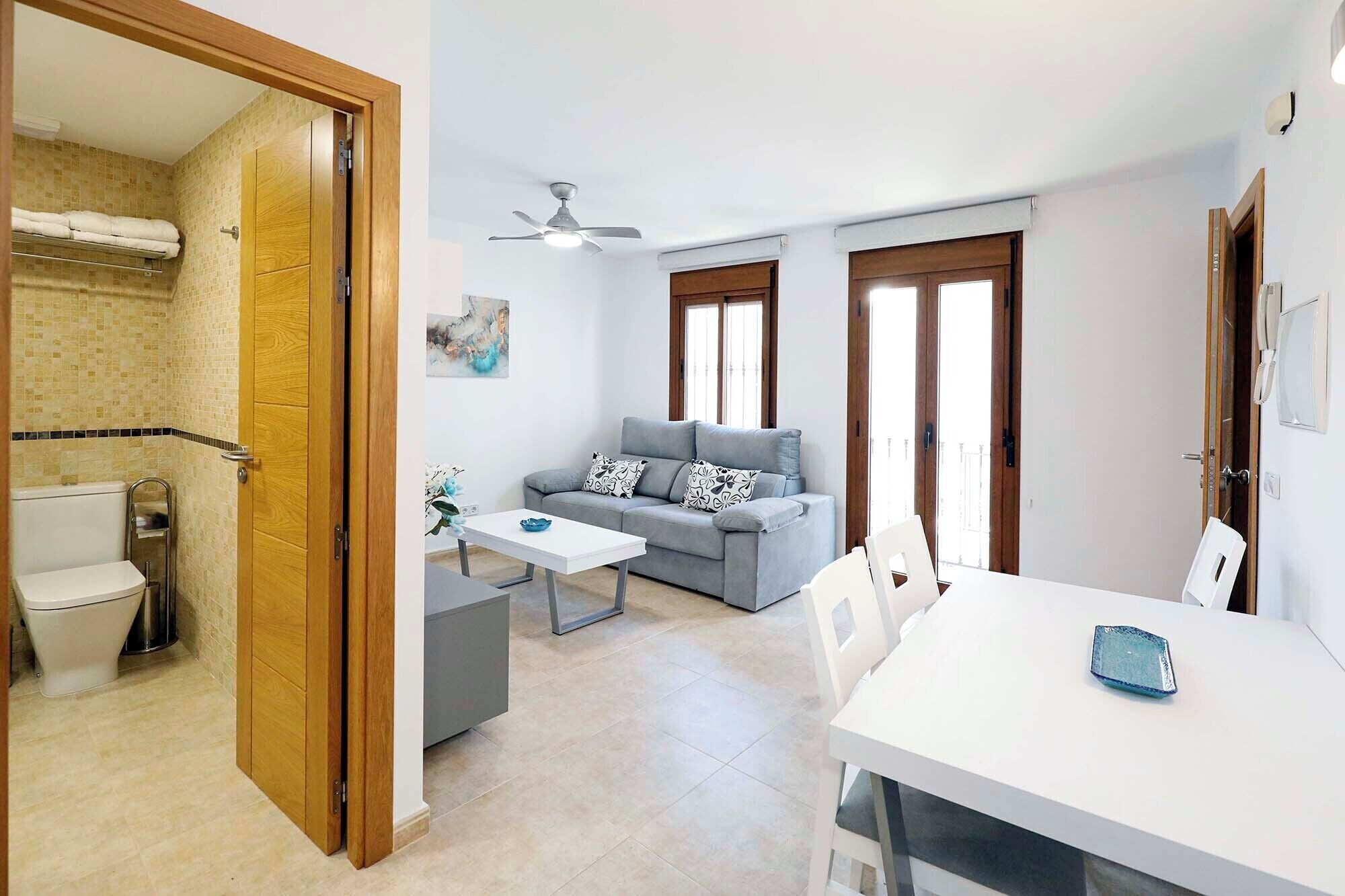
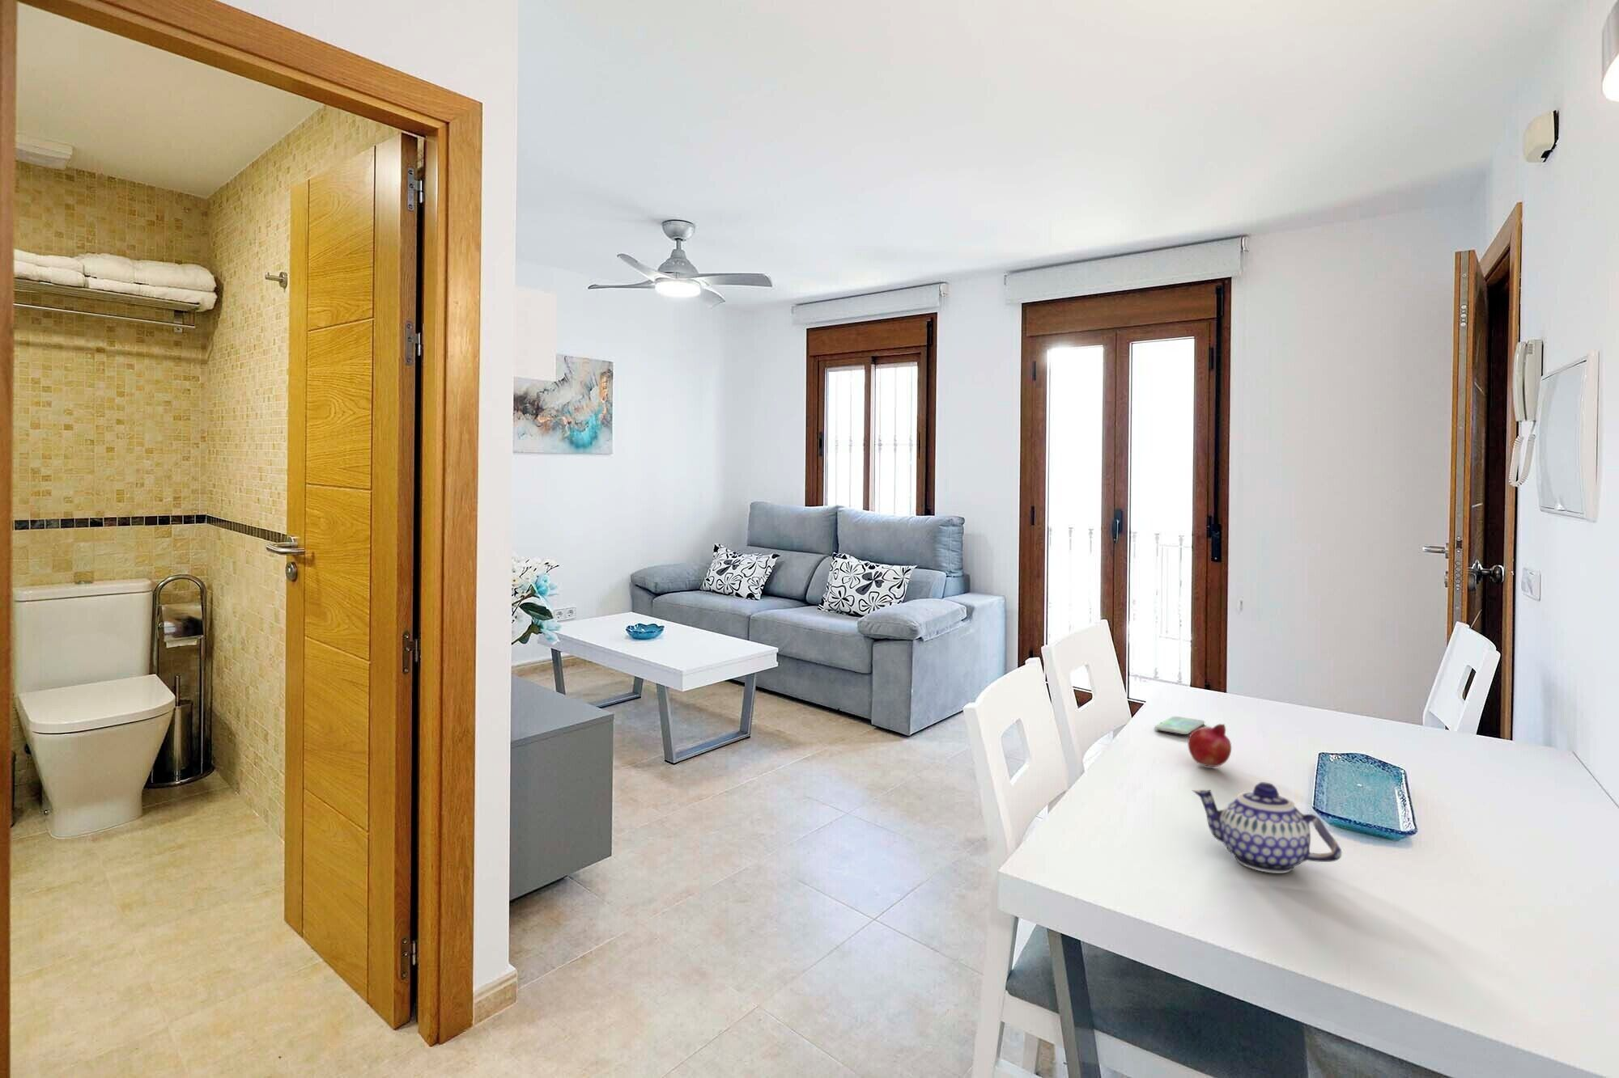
+ teapot [1192,781,1343,875]
+ smartphone [1153,716,1205,735]
+ fruit [1187,723,1233,768]
